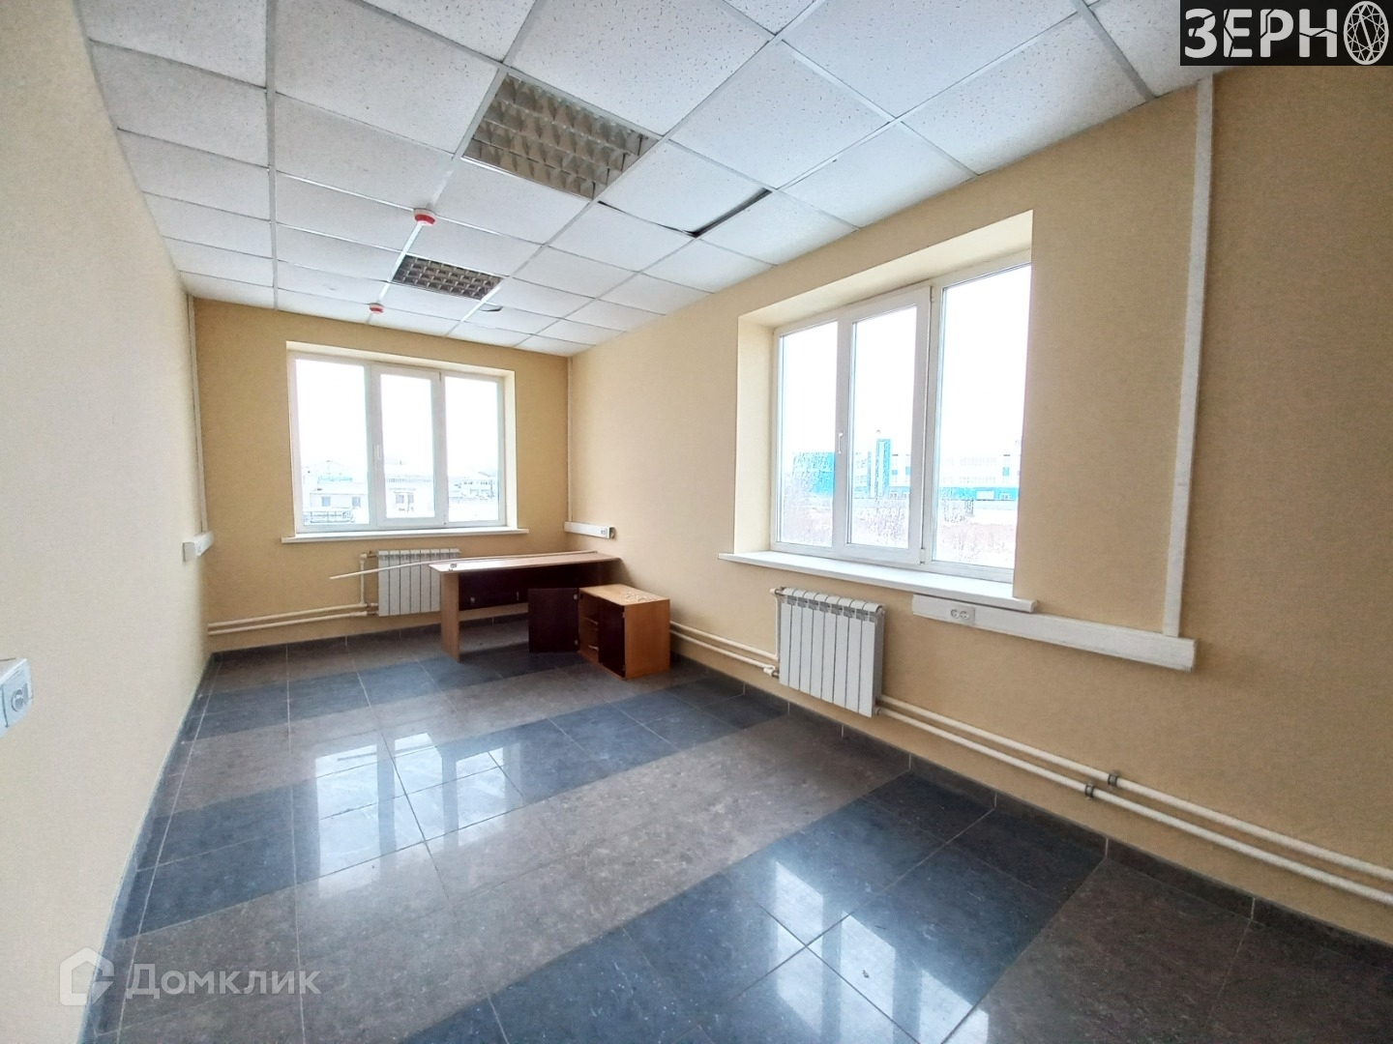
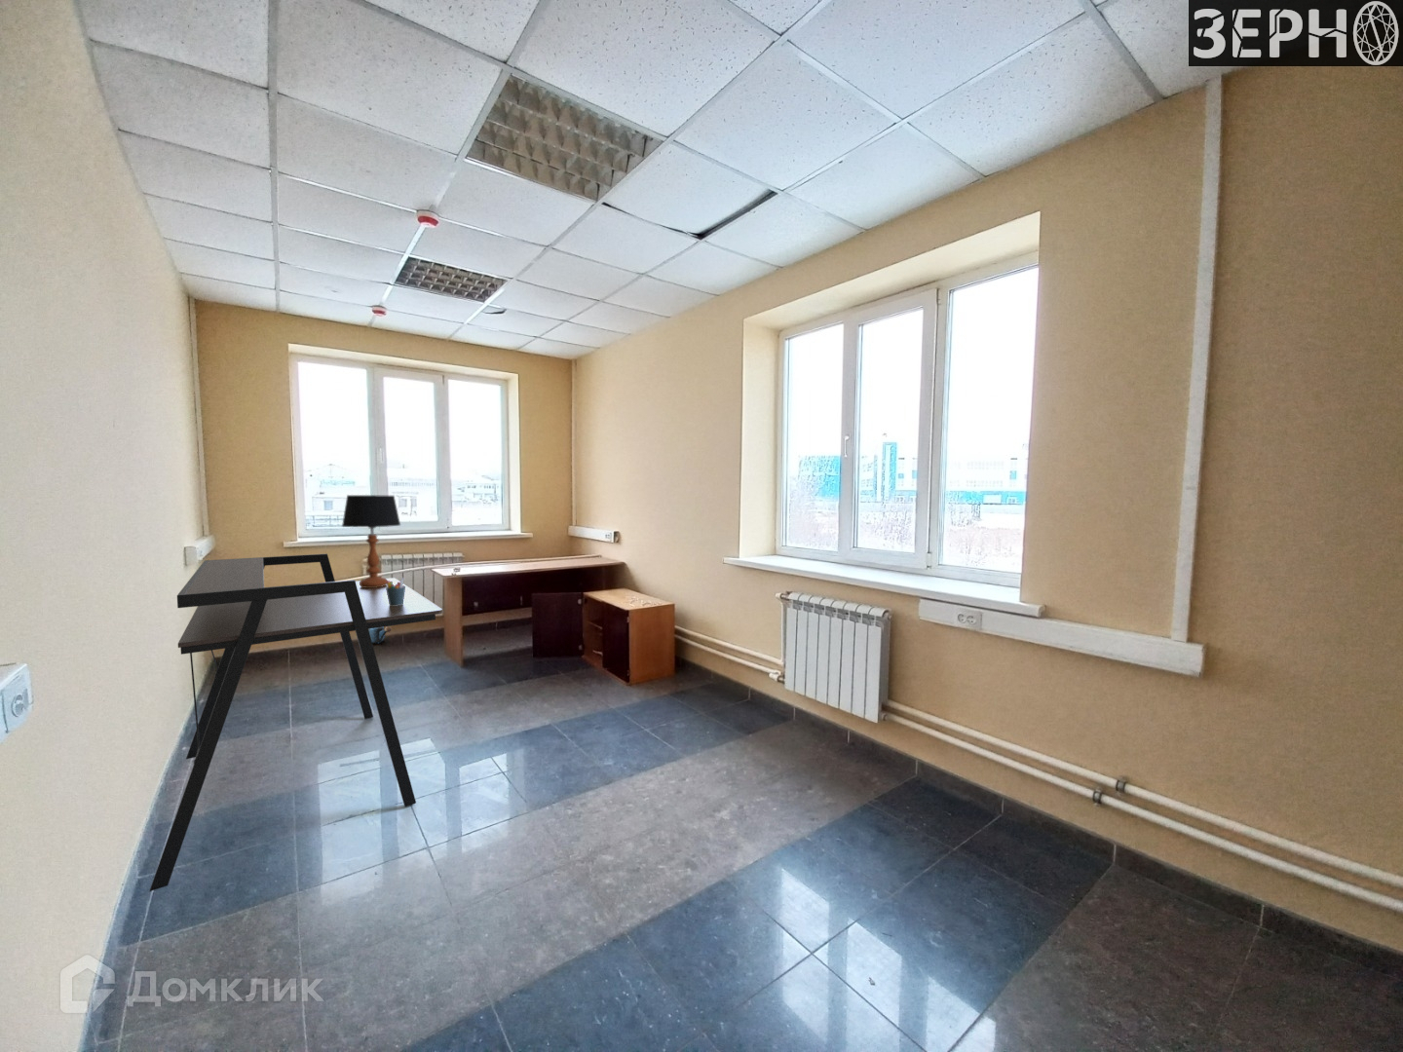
+ pen holder [386,577,405,606]
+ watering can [368,627,392,645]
+ table lamp [341,494,401,588]
+ desk [149,554,443,892]
